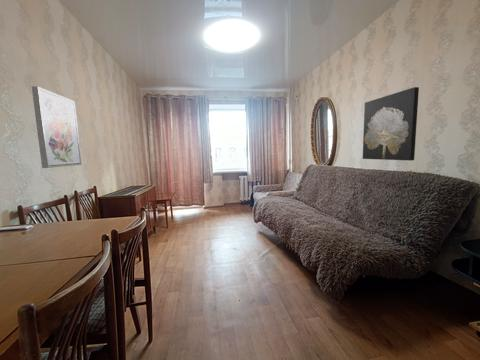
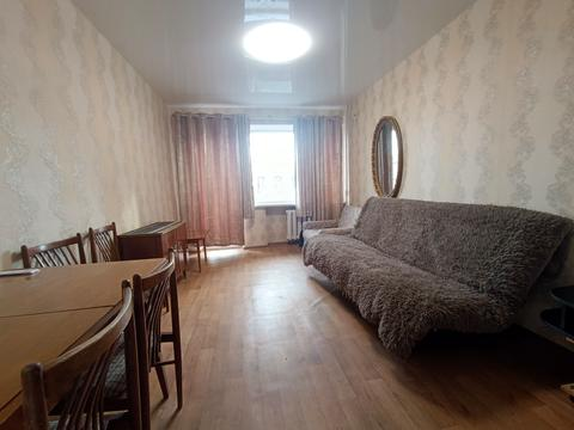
- wall art [362,86,420,162]
- wall art [31,85,82,169]
